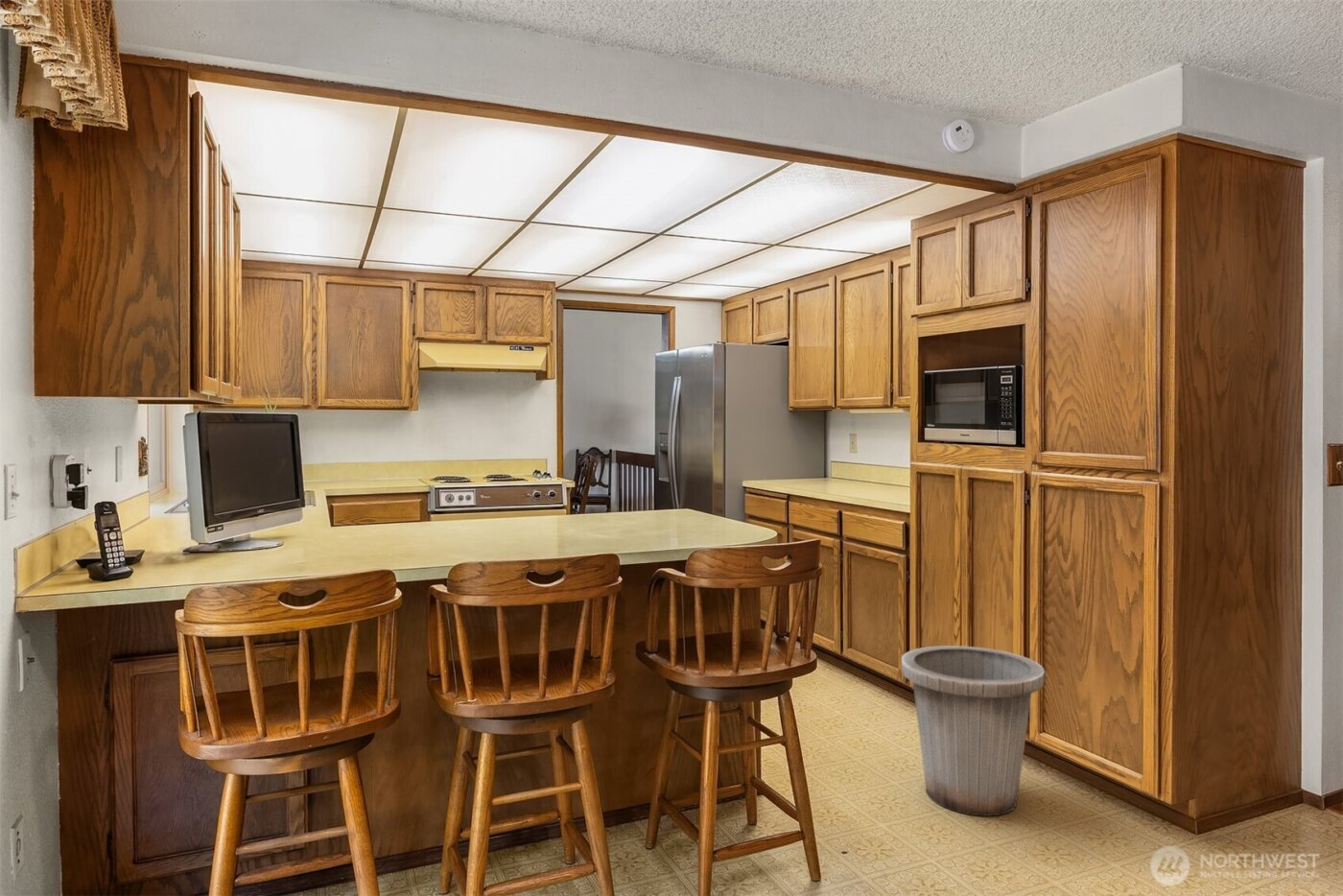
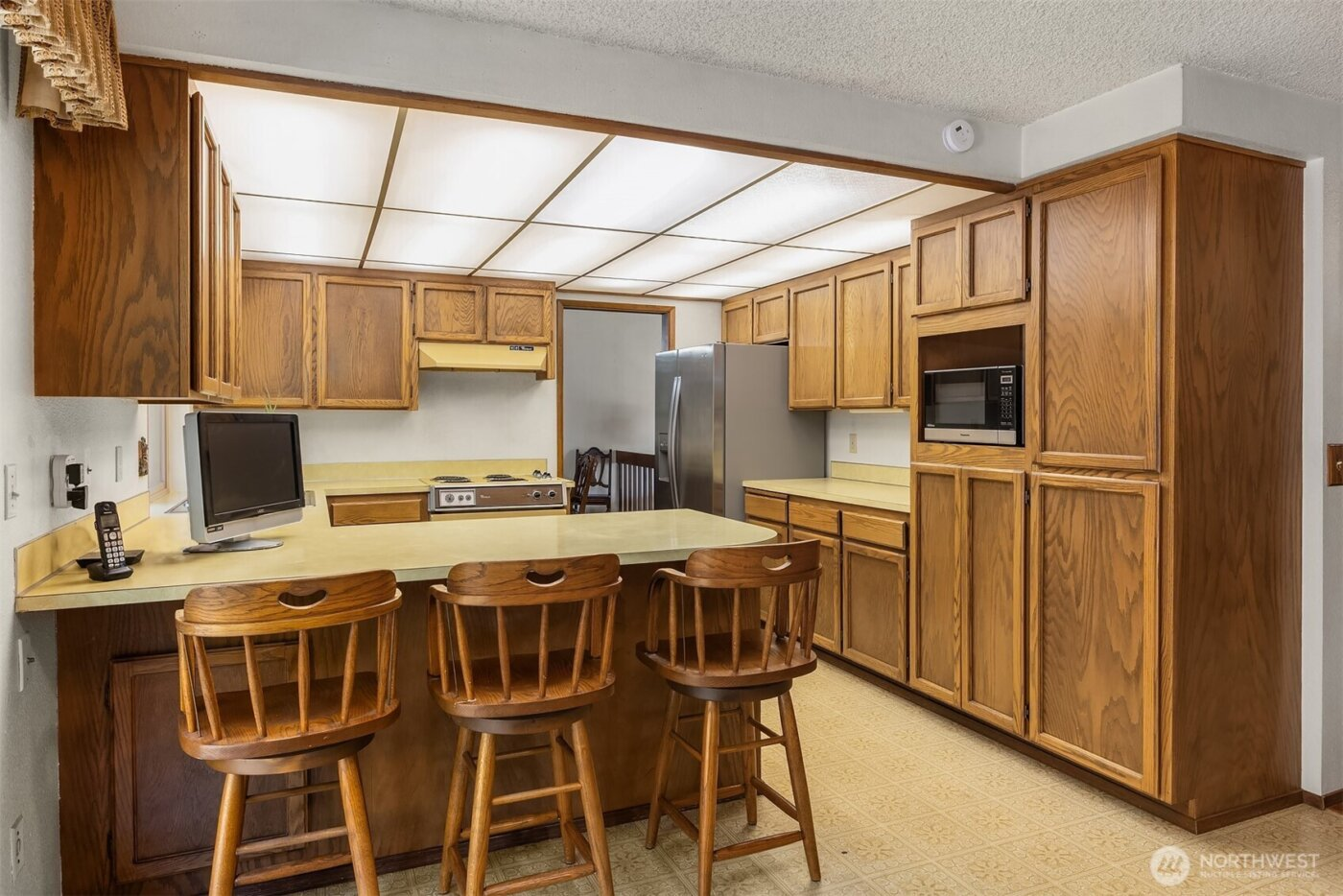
- trash can [901,645,1046,817]
